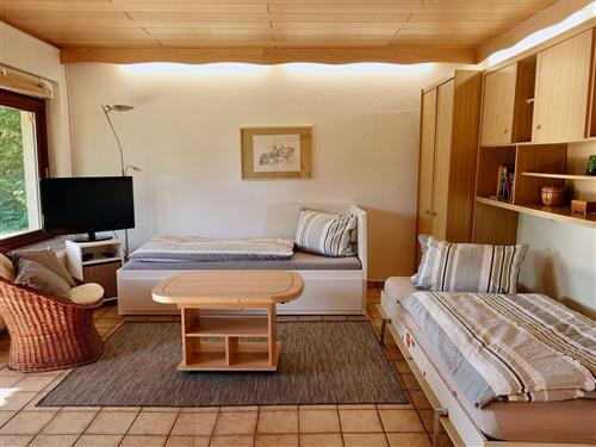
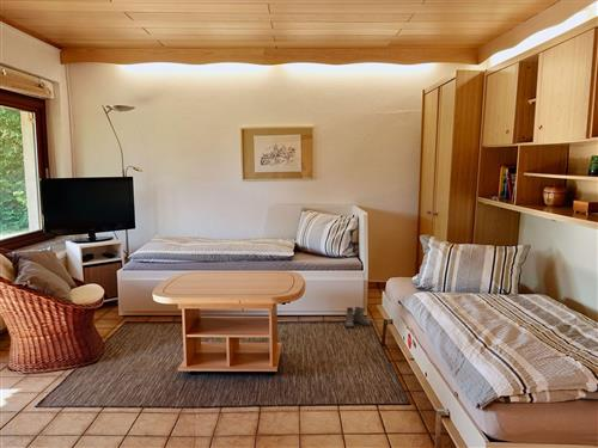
+ boots [344,306,372,329]
